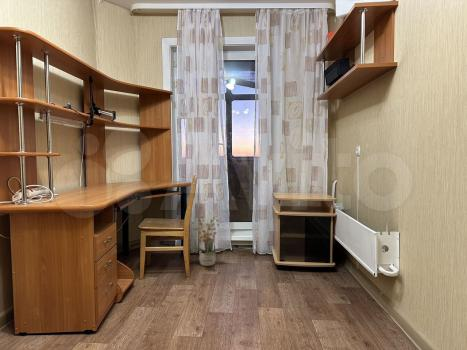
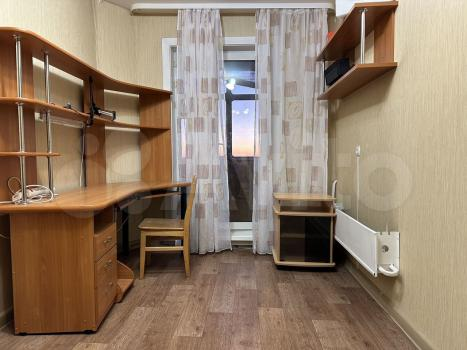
- potted plant [188,214,226,267]
